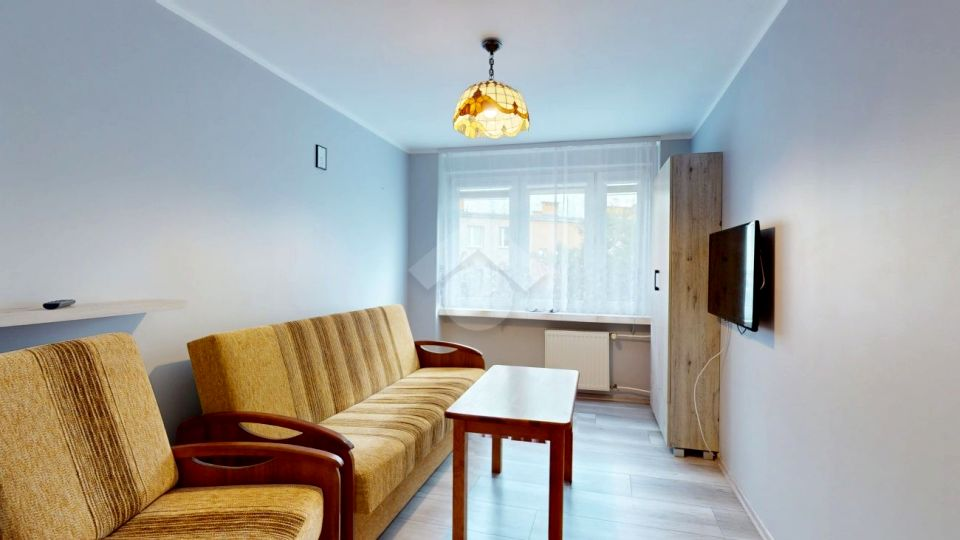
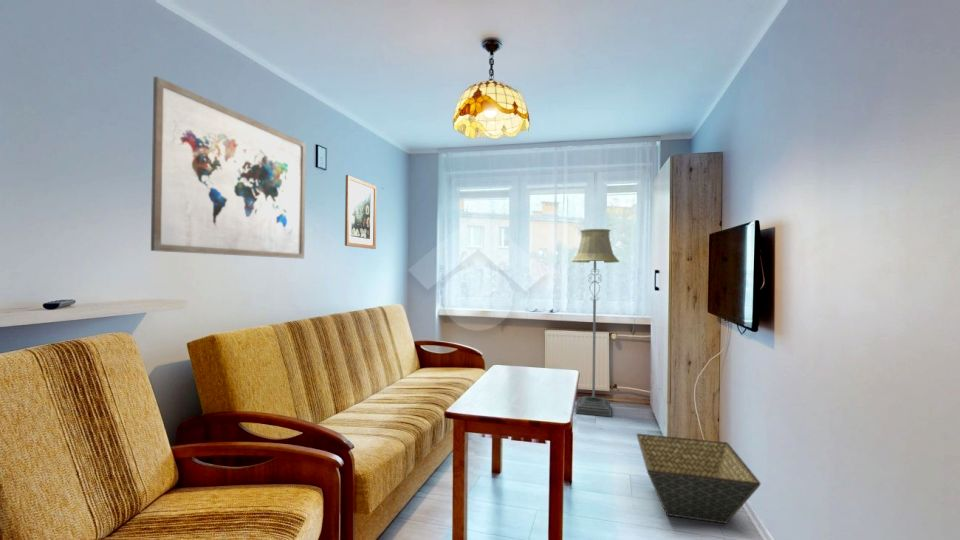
+ wall art [150,75,307,260]
+ floor lamp [570,228,620,418]
+ wall art [344,174,378,250]
+ basket [635,433,762,525]
